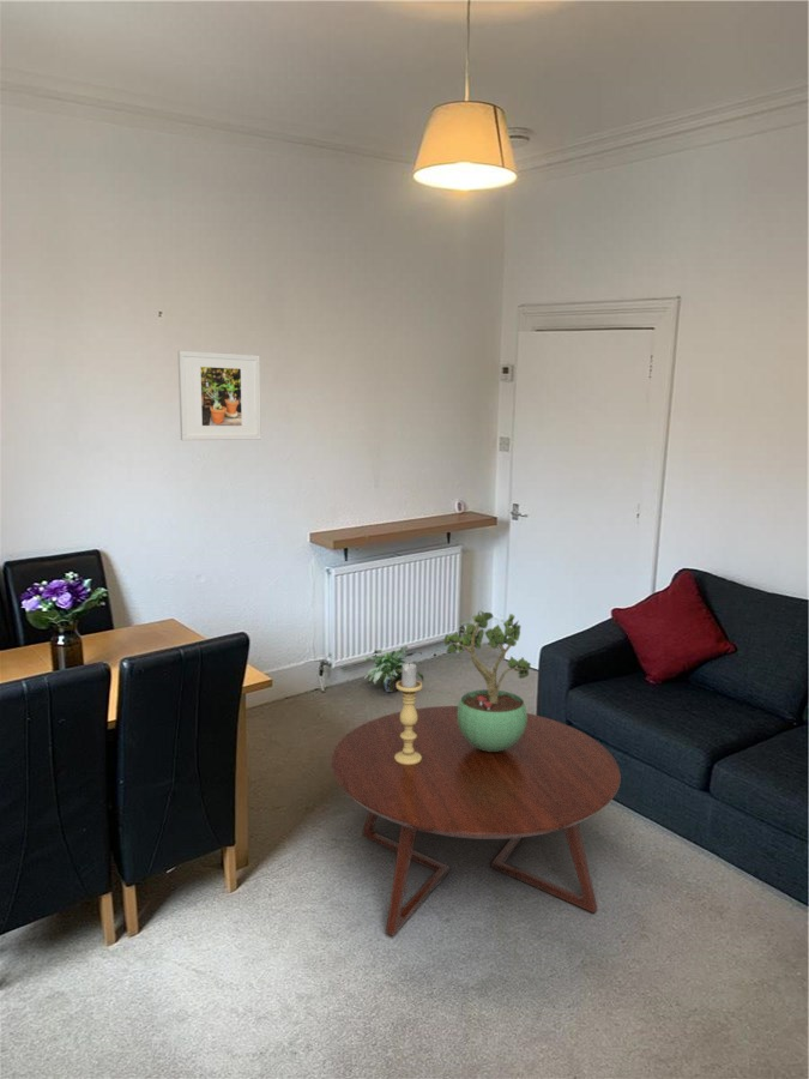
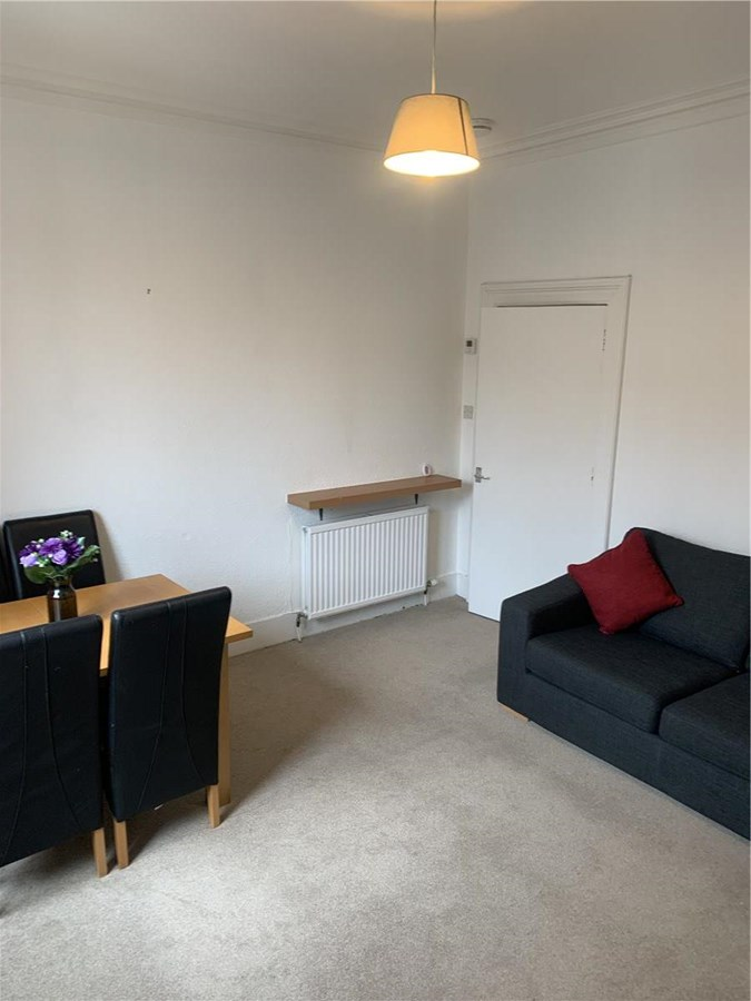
- candle holder [394,662,423,765]
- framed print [177,350,262,441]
- potted plant [443,609,532,752]
- potted plant [362,645,424,693]
- coffee table [331,705,622,936]
